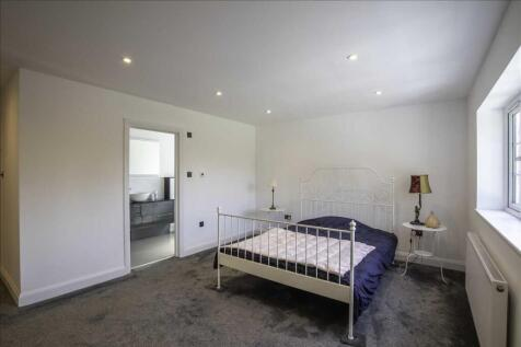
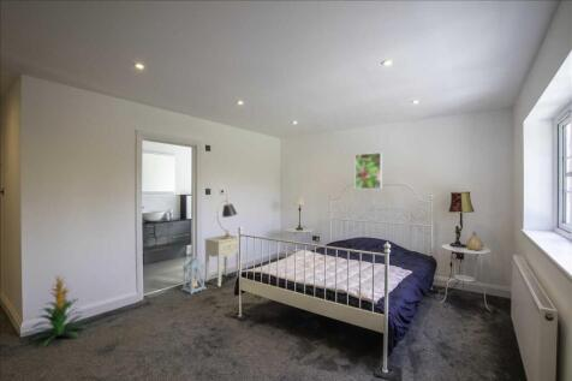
+ lamp [216,195,238,239]
+ indoor plant [31,272,87,347]
+ nightstand [203,234,240,287]
+ lantern [180,255,207,296]
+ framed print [354,151,383,190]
